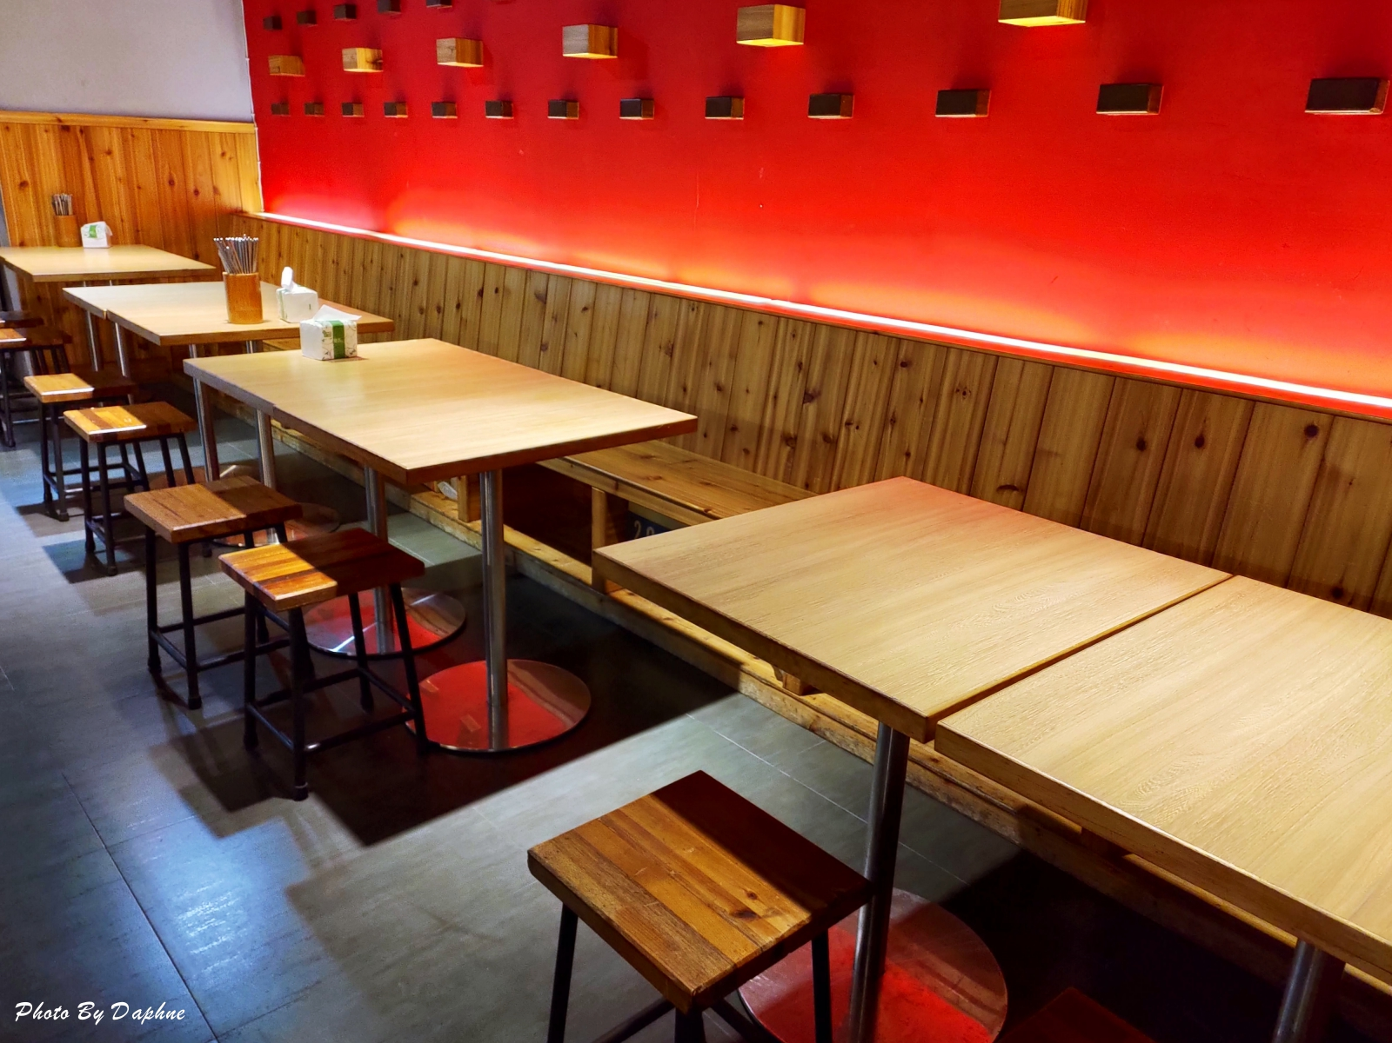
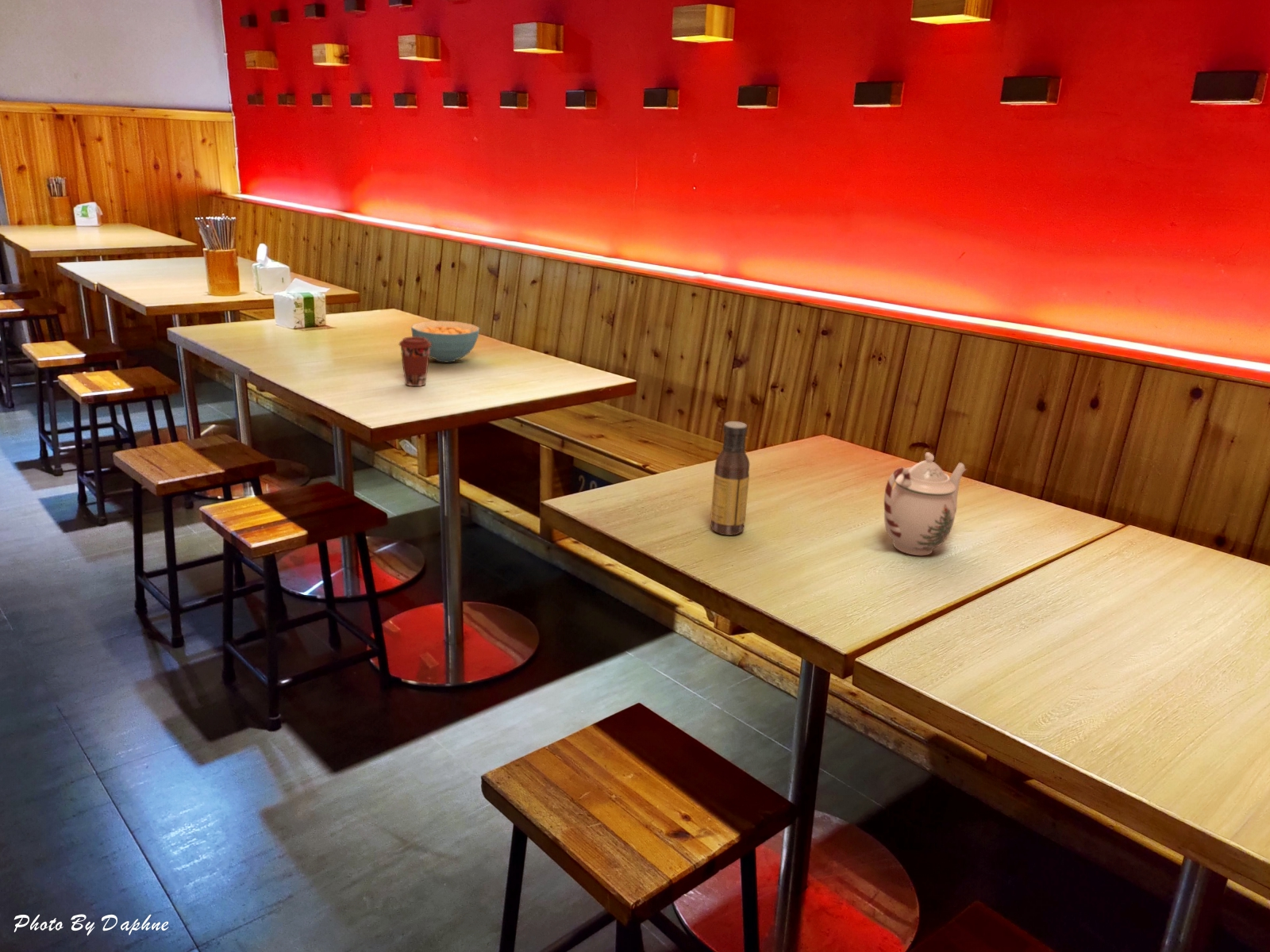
+ sauce bottle [710,420,750,536]
+ coffee cup [398,336,432,387]
+ teapot [883,451,968,556]
+ cereal bowl [410,320,480,363]
